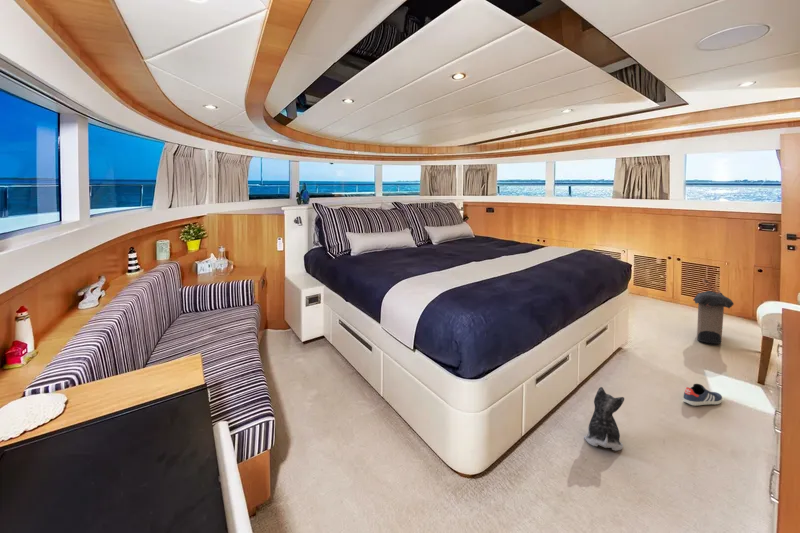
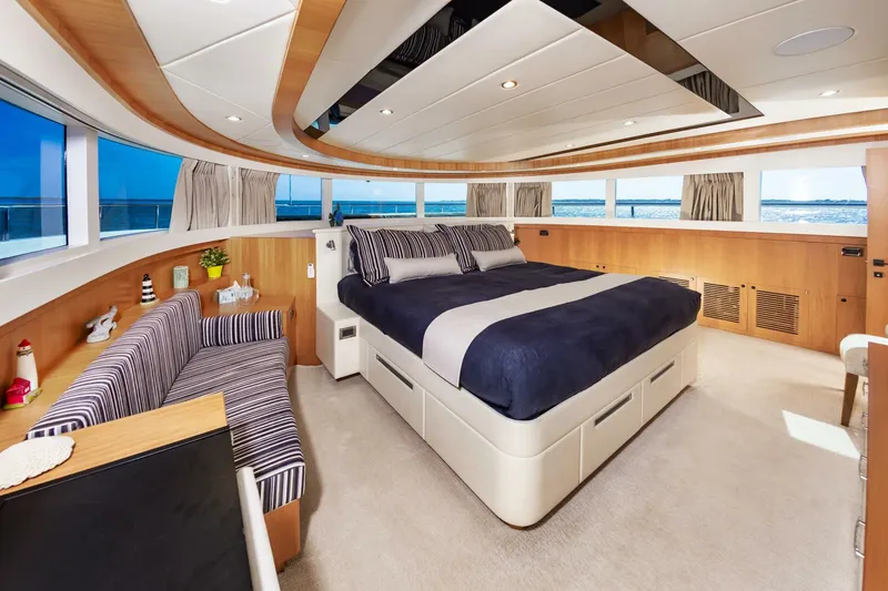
- sneaker [682,383,723,406]
- plush toy [583,386,625,452]
- laundry hamper [692,278,735,345]
